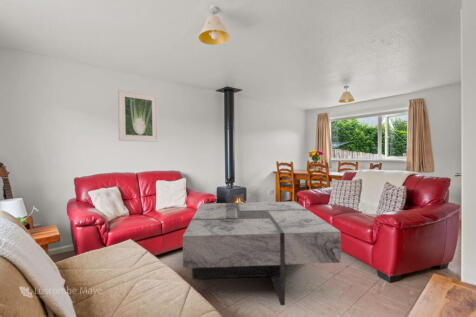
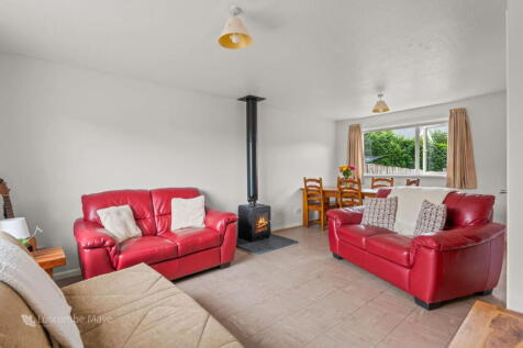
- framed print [117,89,159,143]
- coffee table [182,201,342,306]
